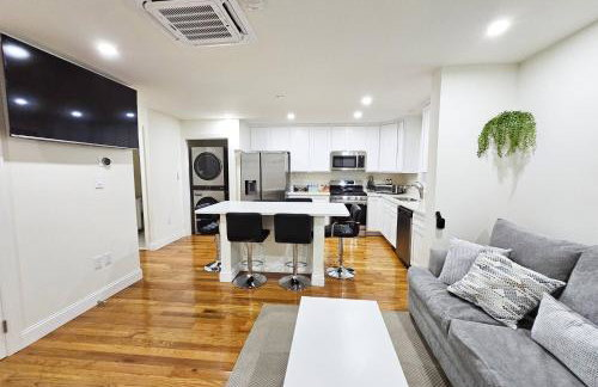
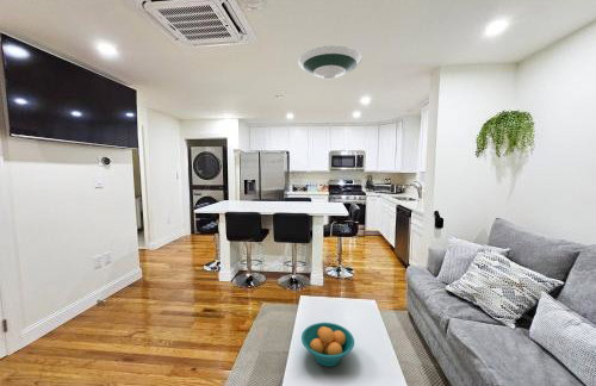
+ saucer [297,44,364,80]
+ fruit bowl [300,322,355,367]
